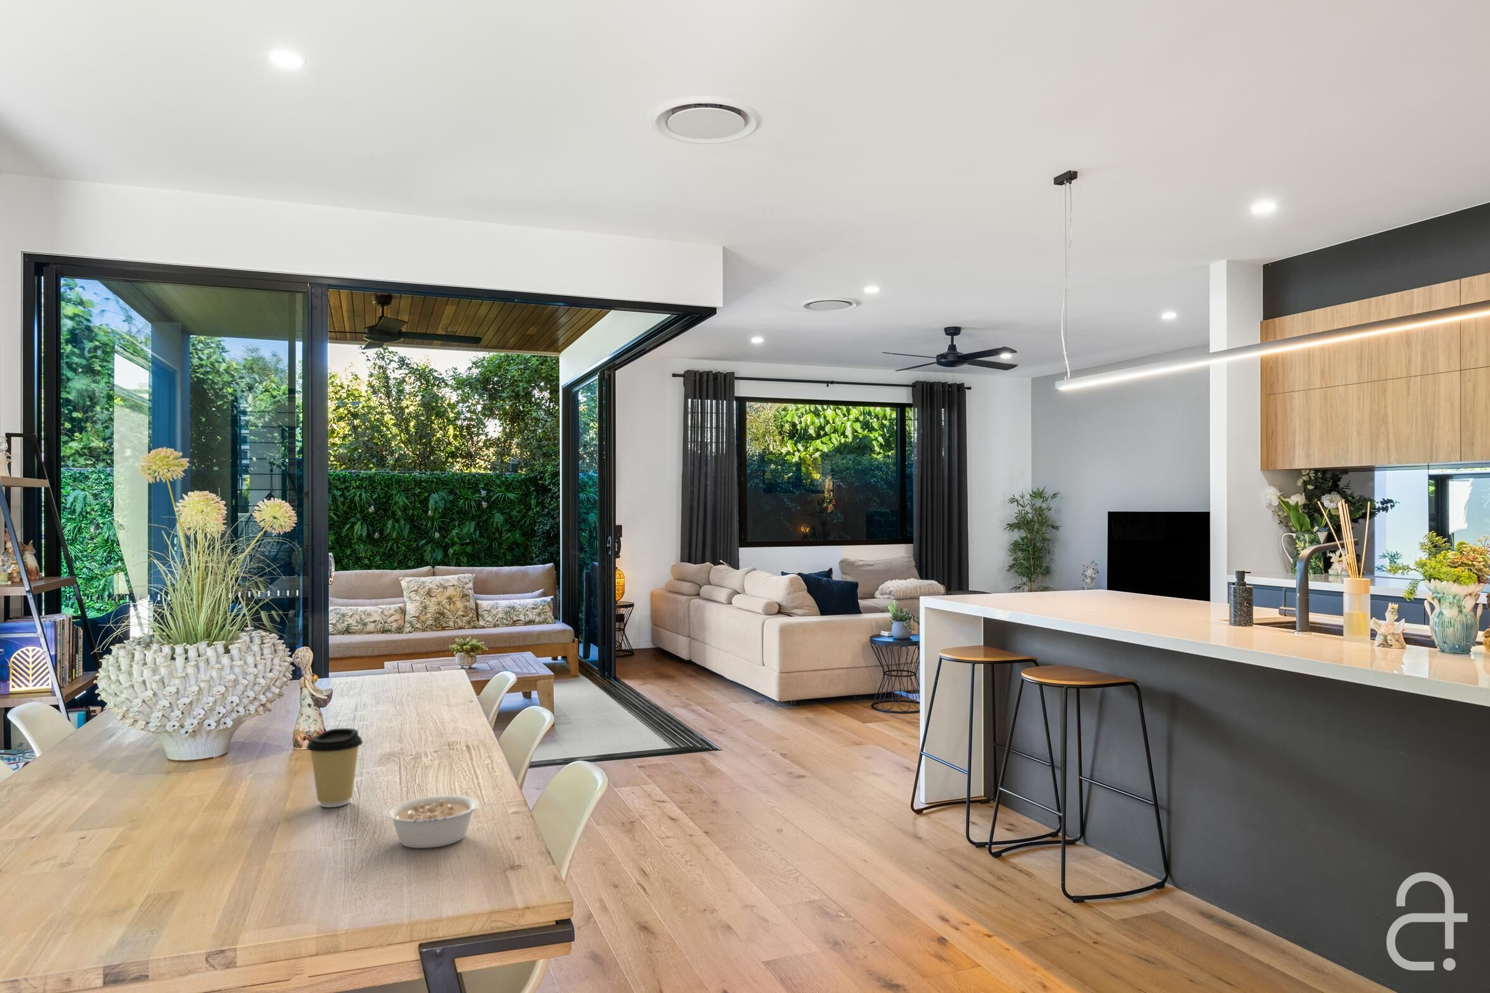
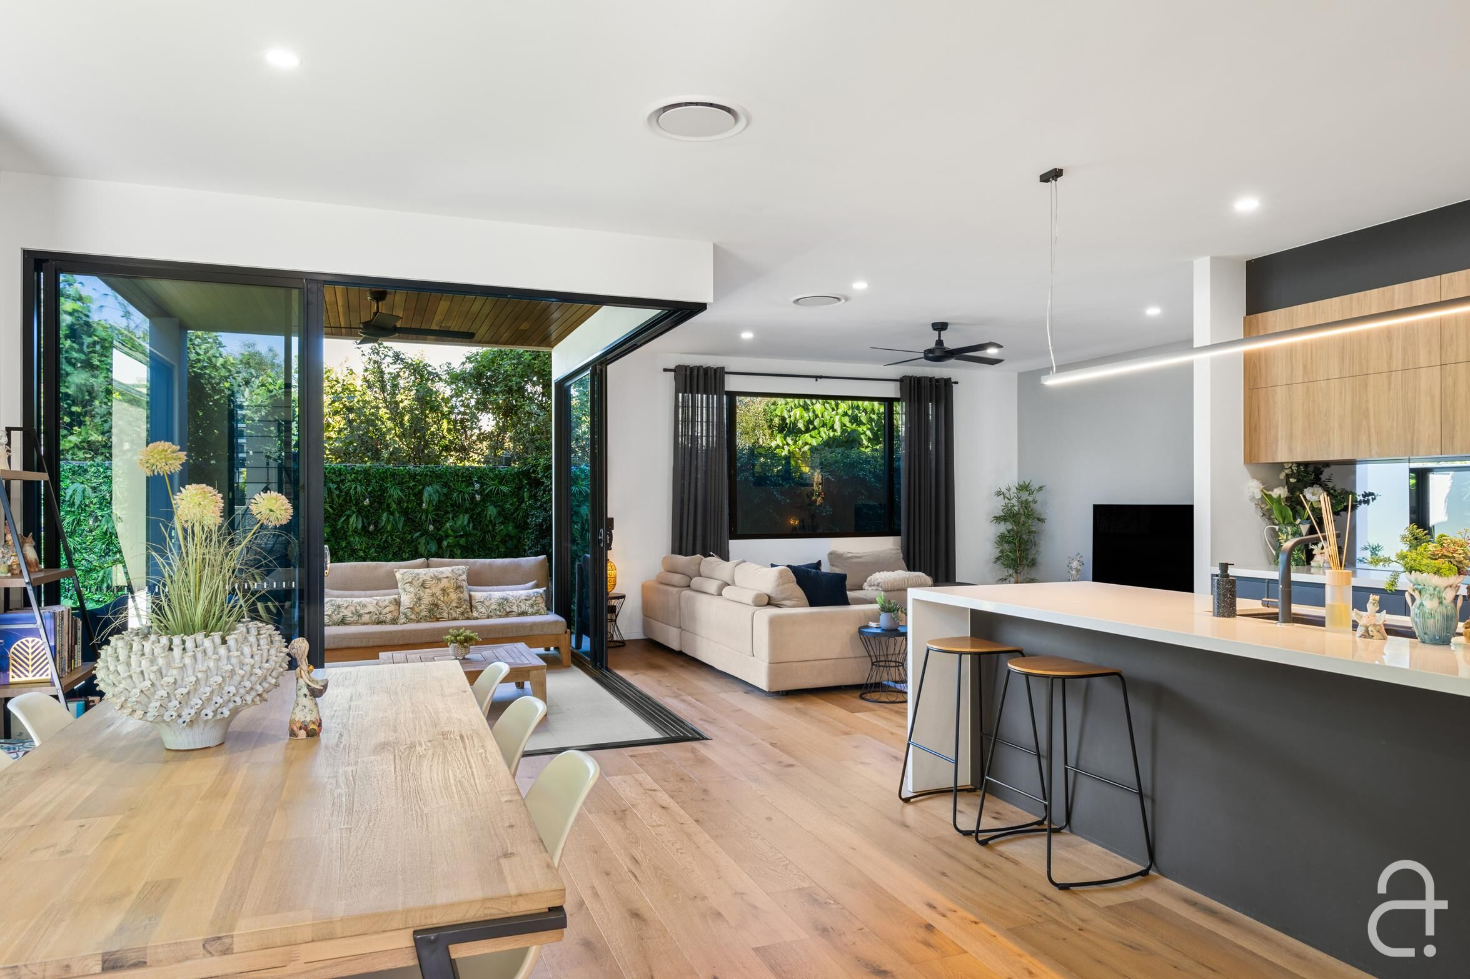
- legume [384,795,493,849]
- coffee cup [306,727,363,808]
